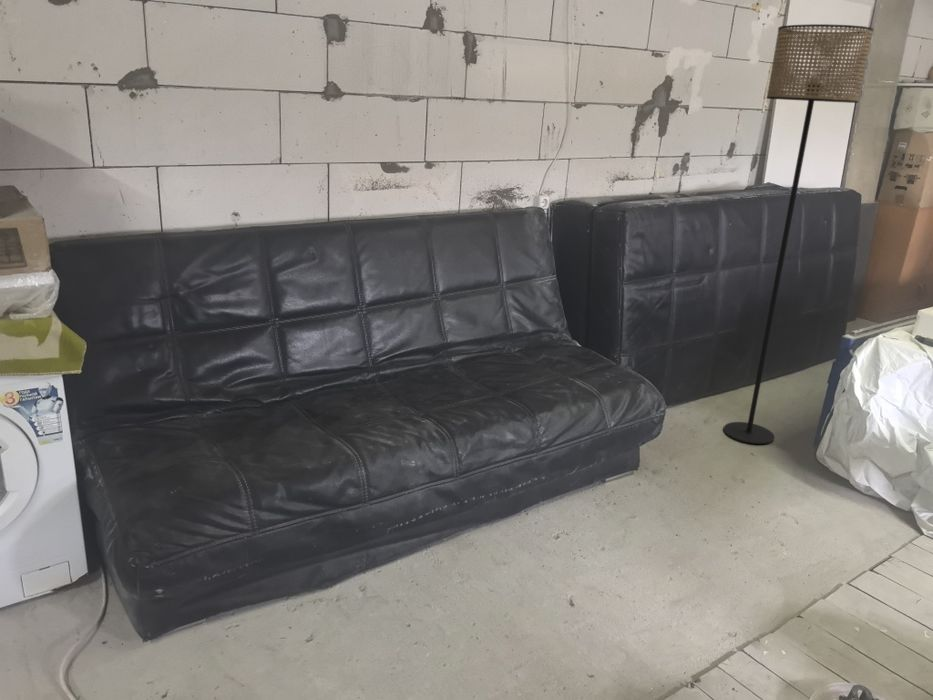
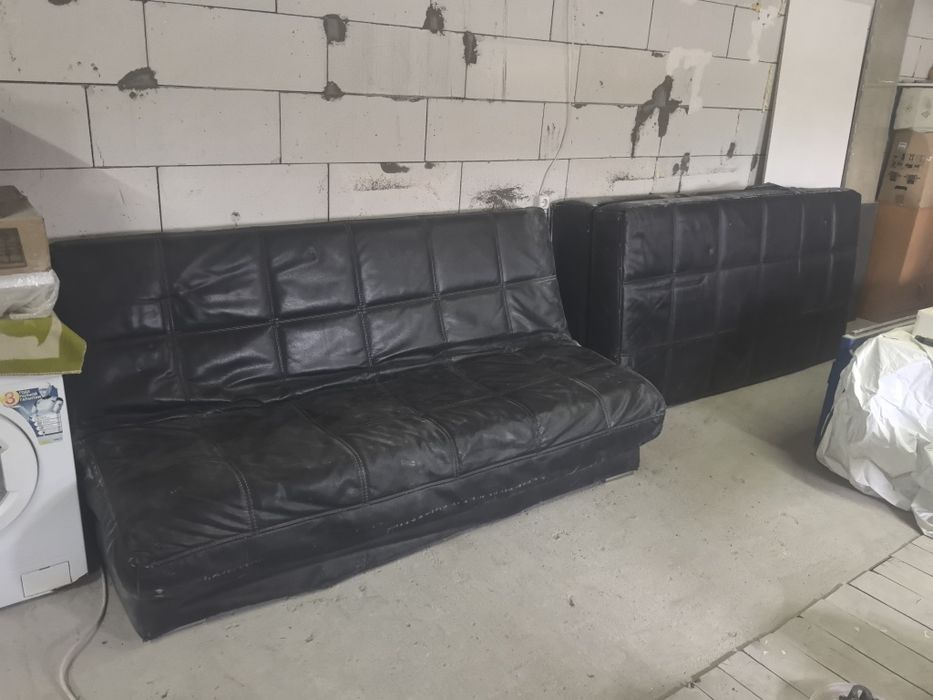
- floor lamp [723,23,874,445]
